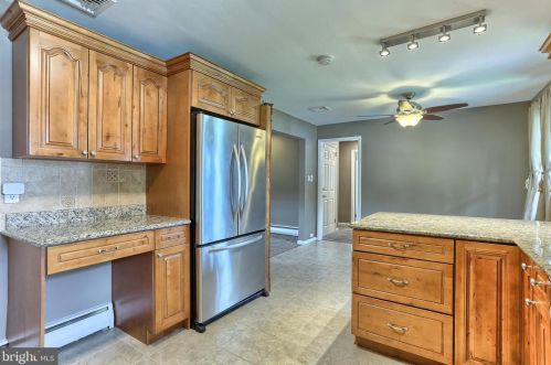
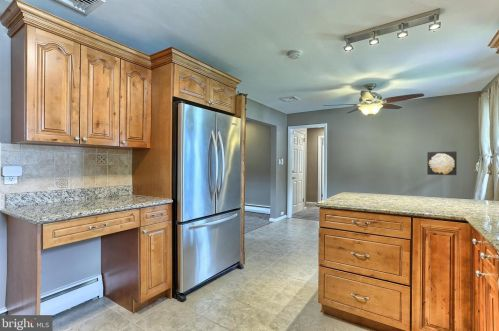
+ wall art [426,150,458,176]
